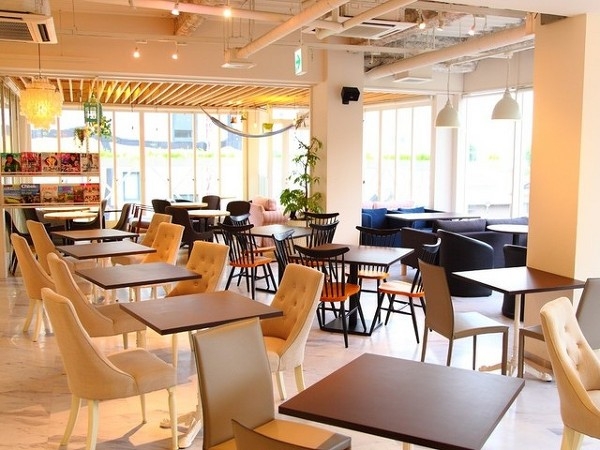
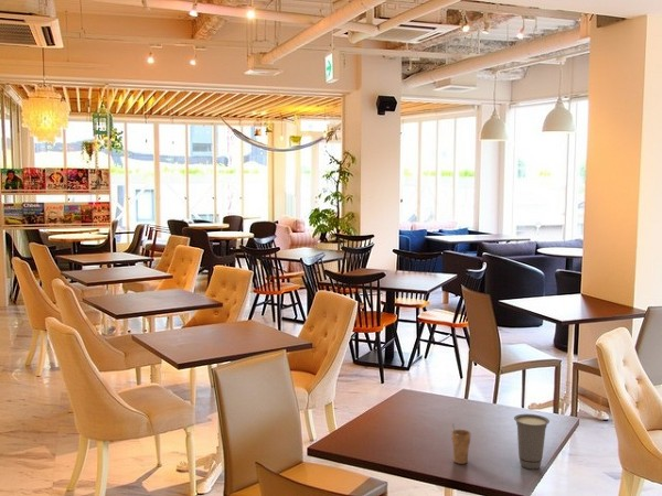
+ cup [451,422,472,465]
+ cup [513,413,551,471]
